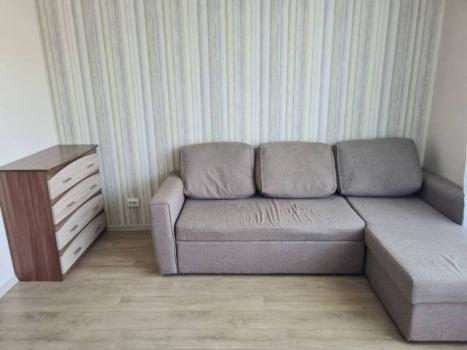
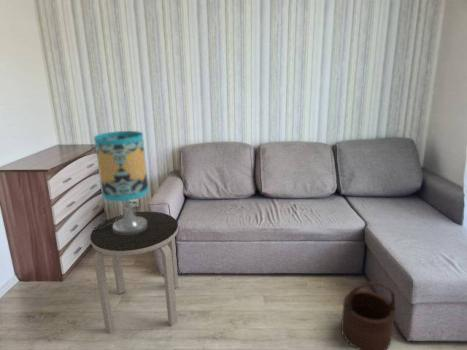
+ table lamp [92,130,150,235]
+ wooden bucket [340,280,397,350]
+ side table [89,211,179,335]
